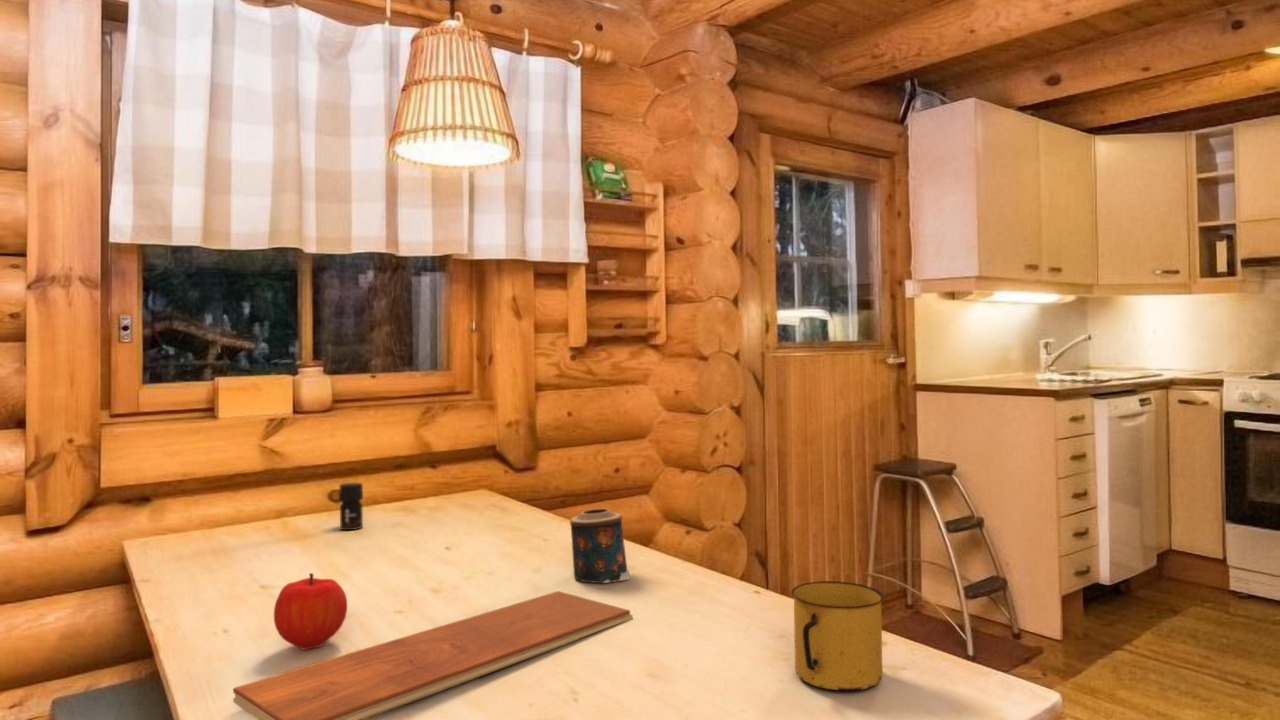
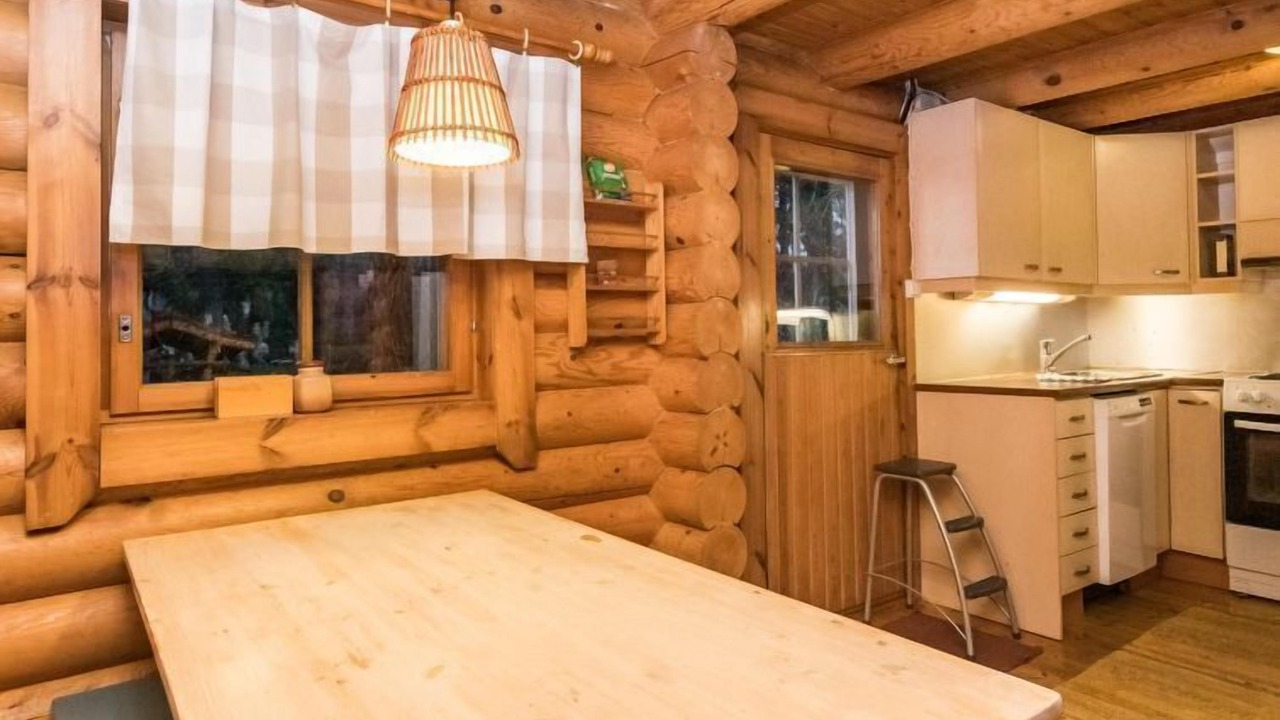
- jar [338,482,364,531]
- fruit [273,572,348,651]
- chopping board [232,590,634,720]
- mug [790,580,885,691]
- candle [569,508,631,584]
